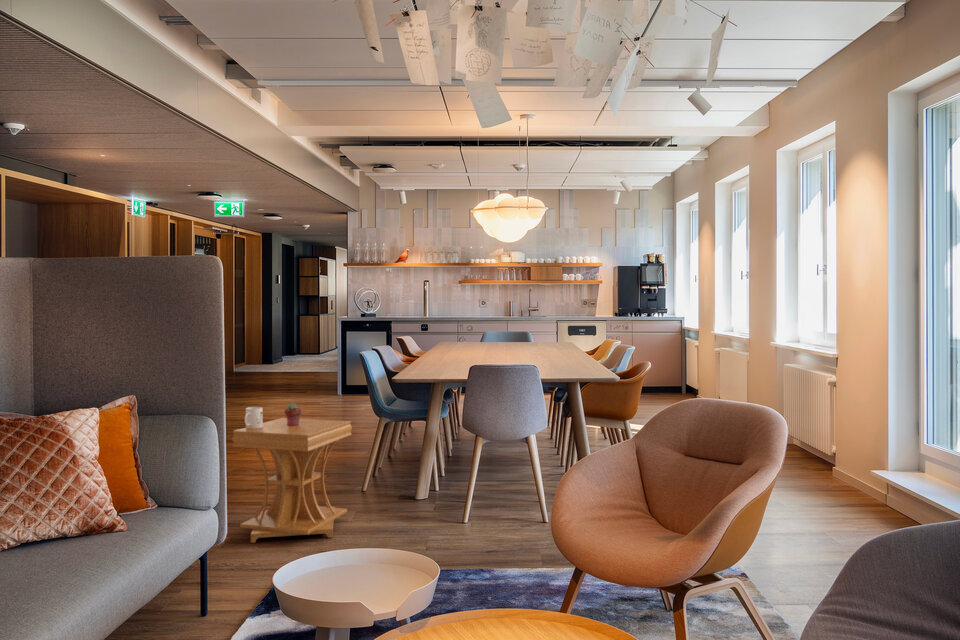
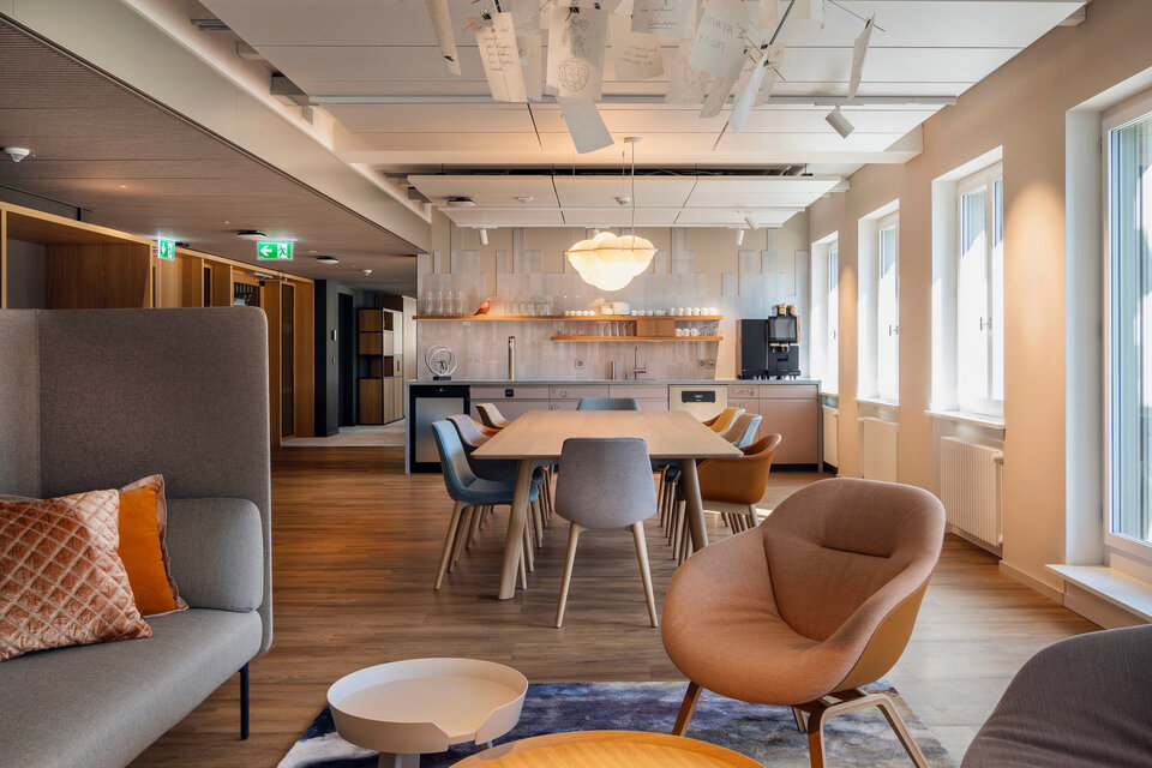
- potted succulent [283,402,303,426]
- mug [244,406,264,429]
- side table [231,417,353,544]
